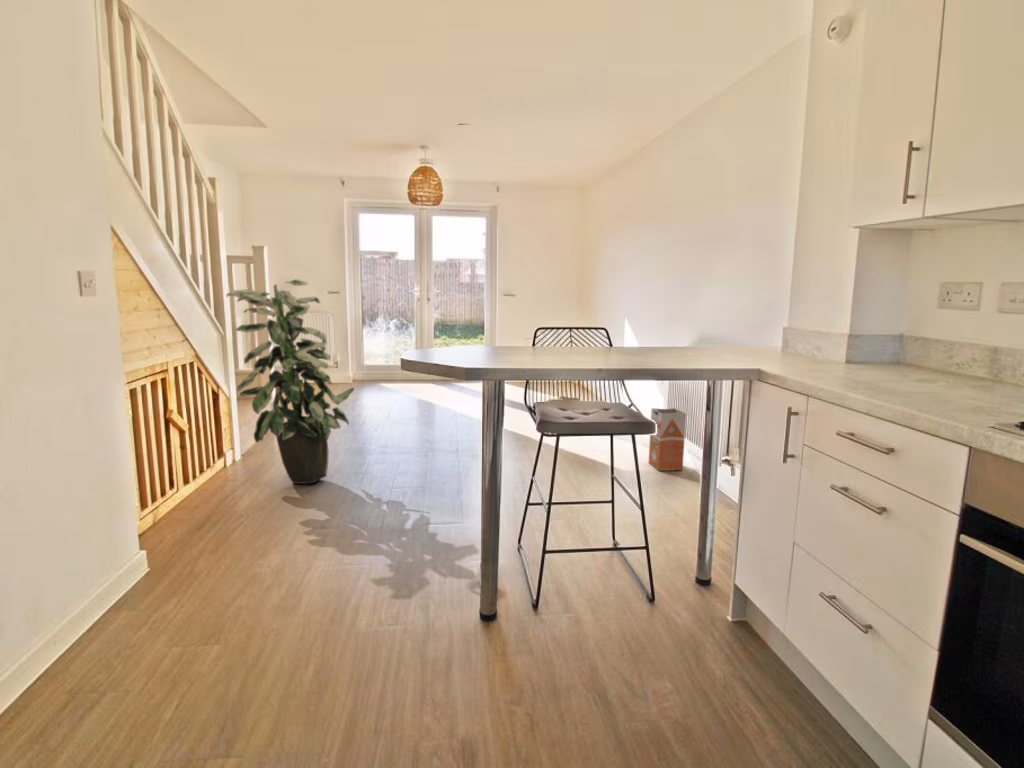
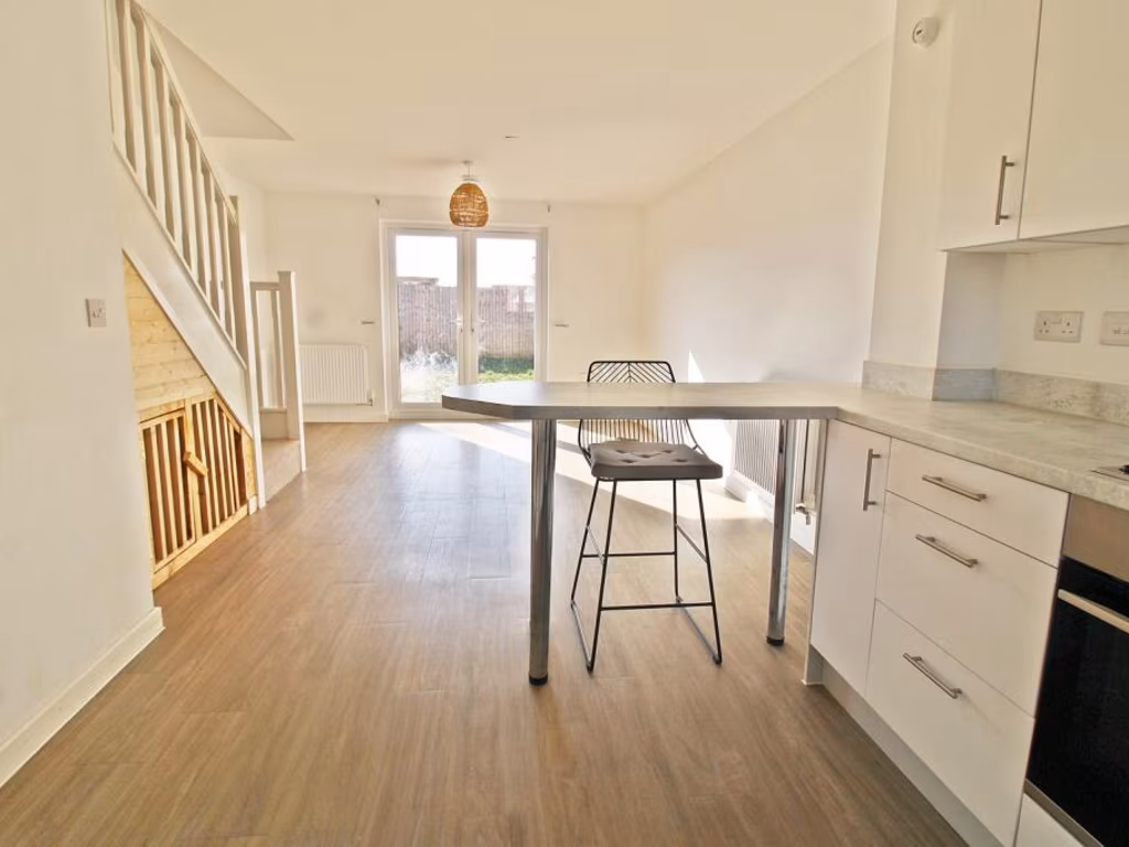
- indoor plant [225,278,356,485]
- waste bin [648,407,687,472]
